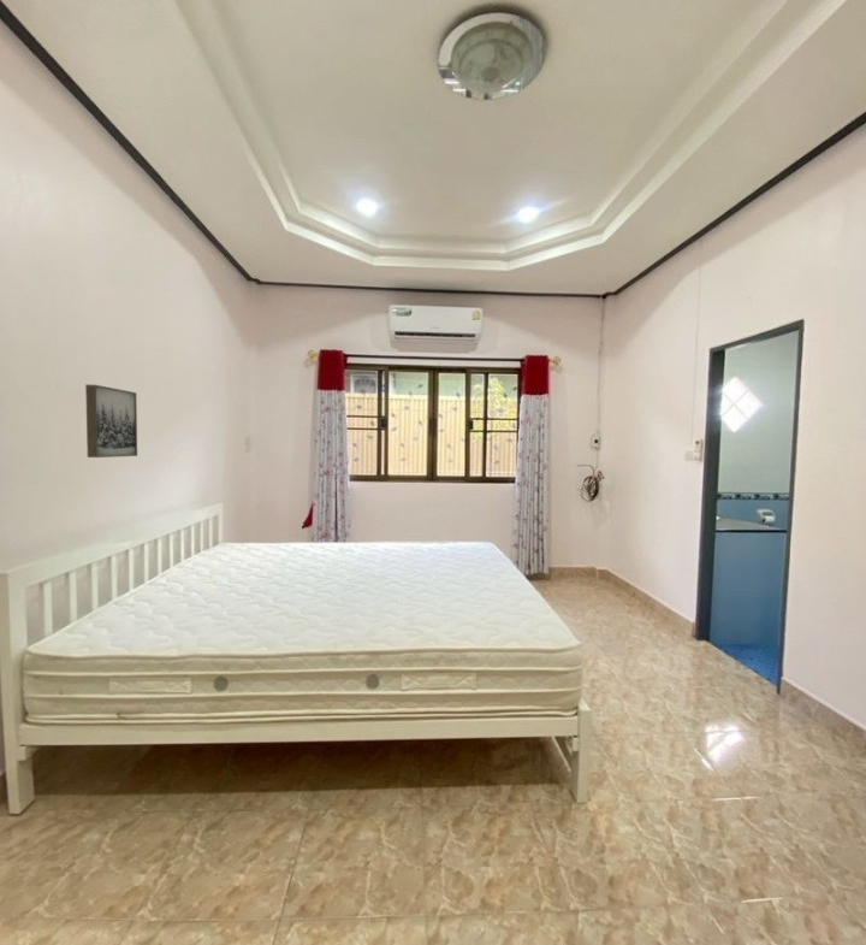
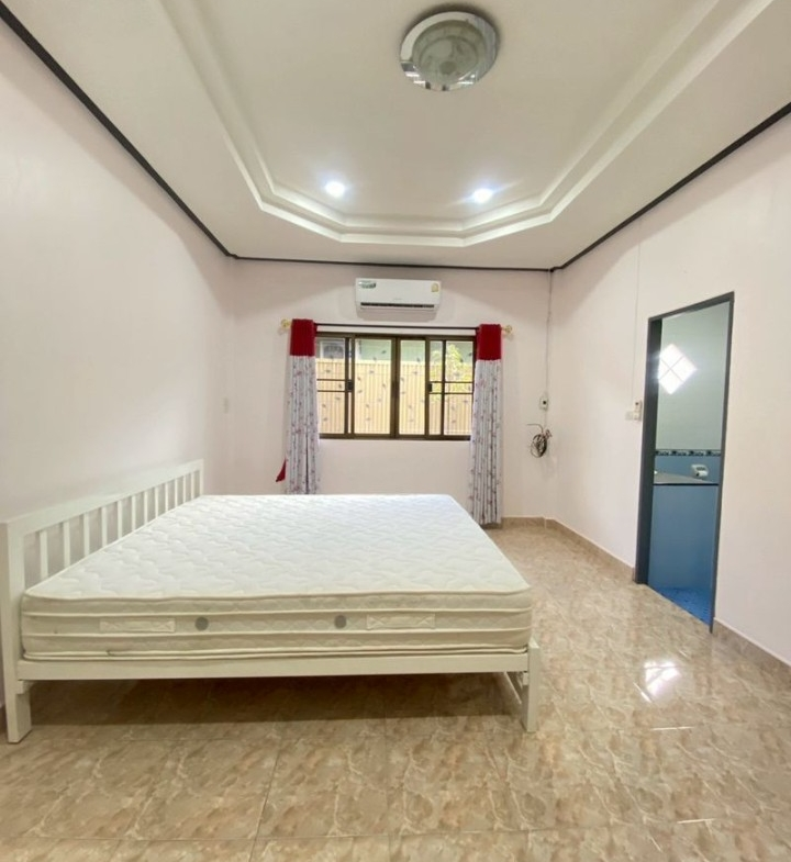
- wall art [84,383,138,459]
